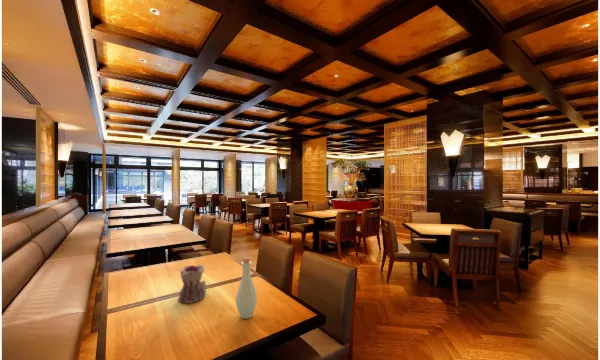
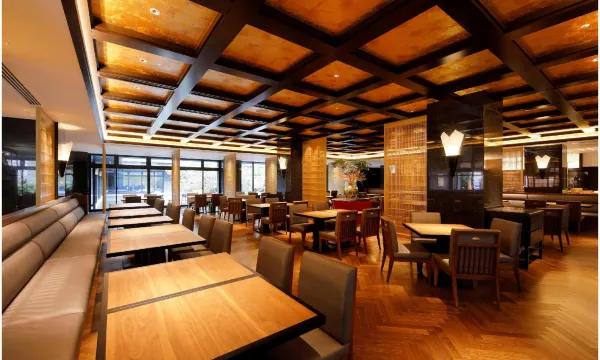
- bottle [235,256,258,320]
- teapot [174,264,208,304]
